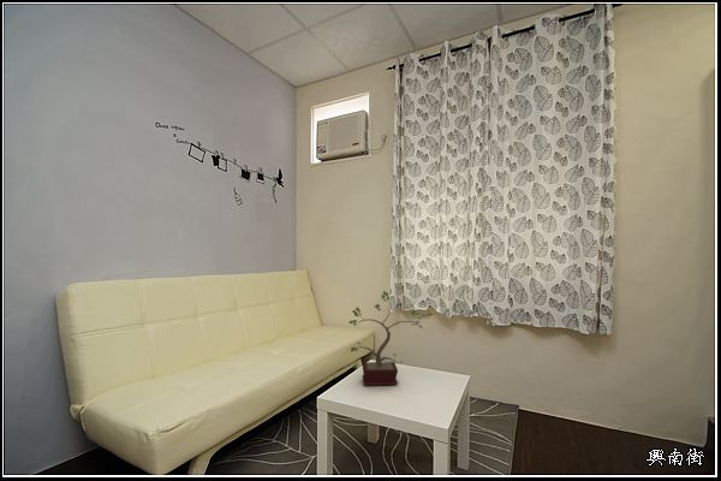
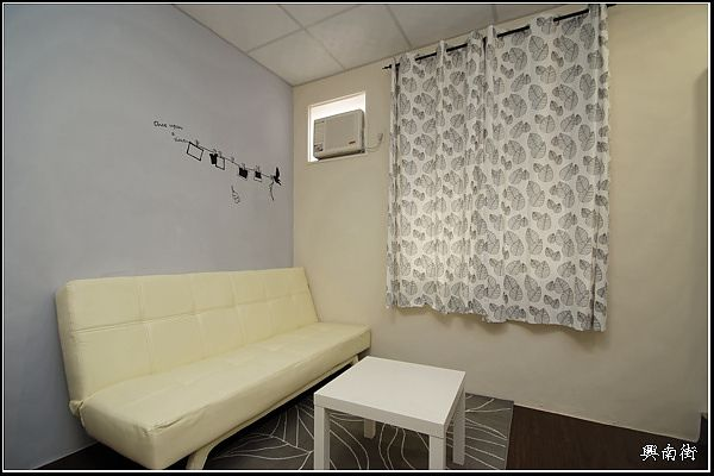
- potted plant [347,290,435,387]
